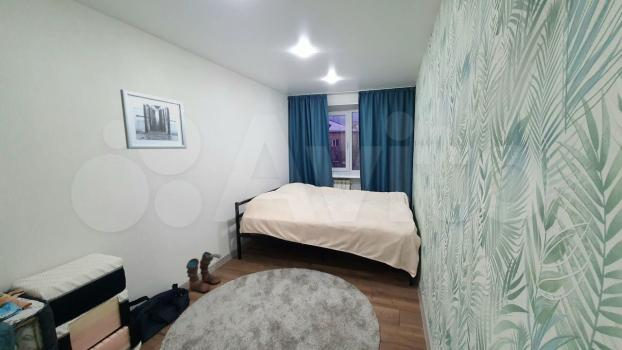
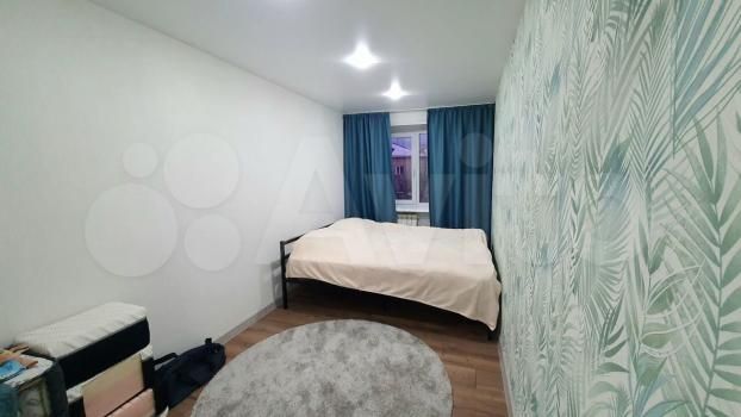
- boots [185,251,222,294]
- wall art [119,89,188,150]
